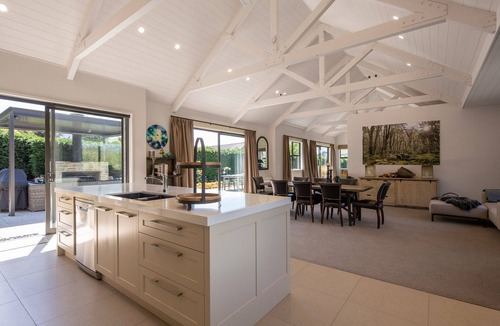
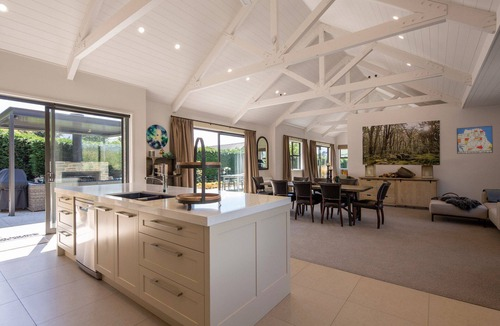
+ wall art [456,125,494,155]
